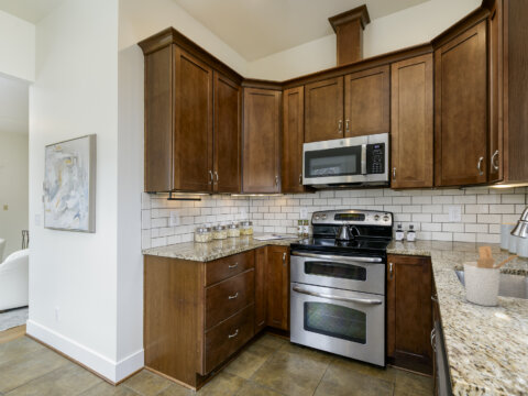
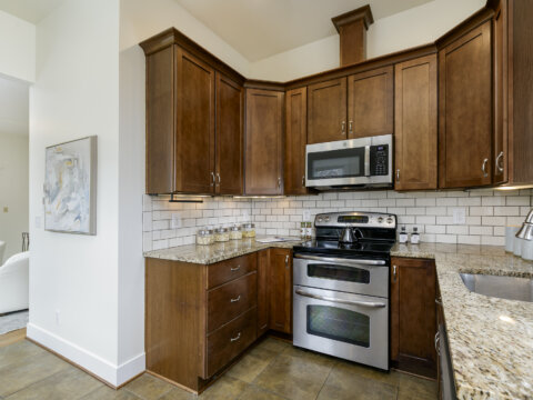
- utensil holder [462,244,522,307]
